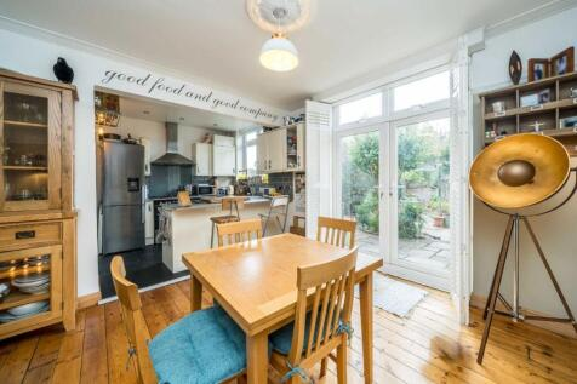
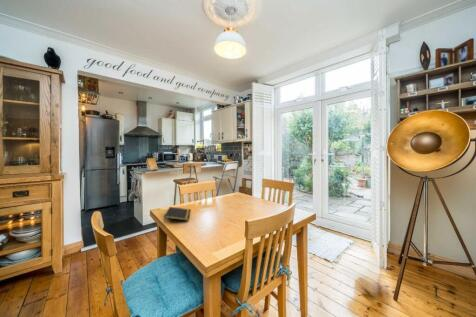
+ notepad [163,206,192,224]
